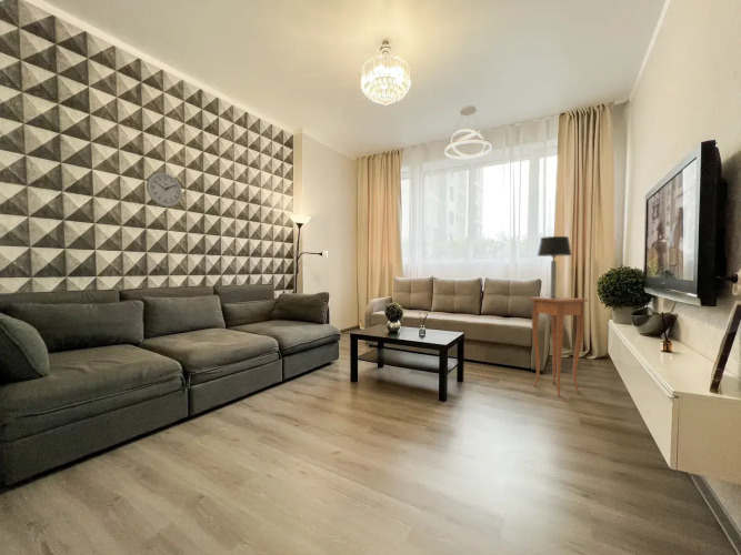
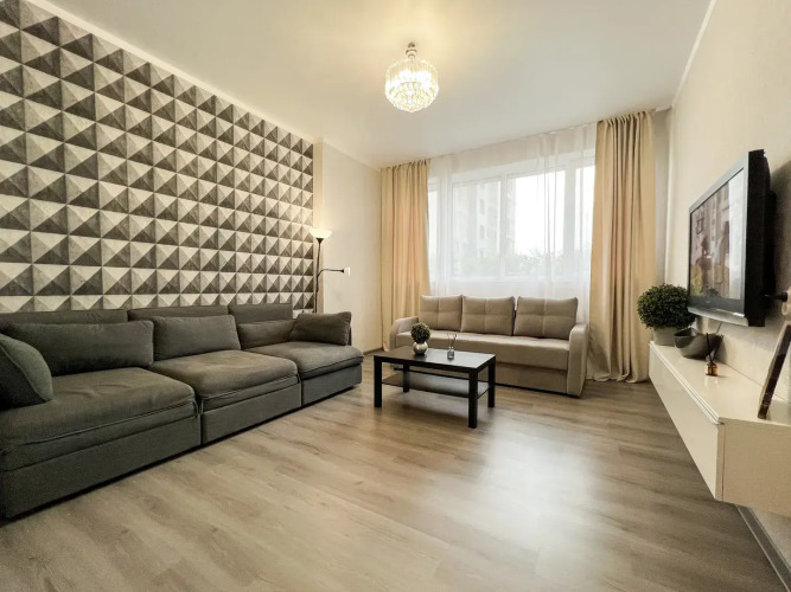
- pendant light [443,104,493,160]
- side table [529,295,589,397]
- wall clock [146,171,183,208]
- table lamp [537,235,573,299]
